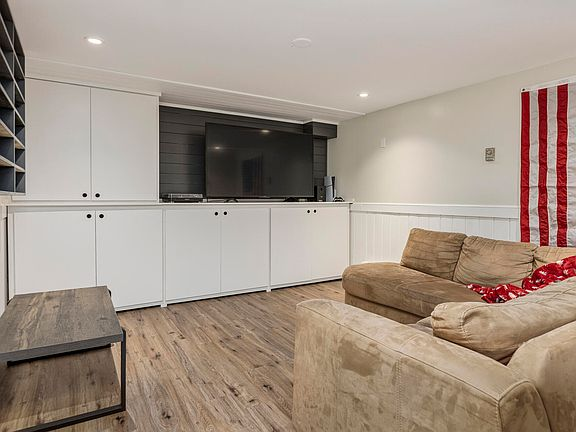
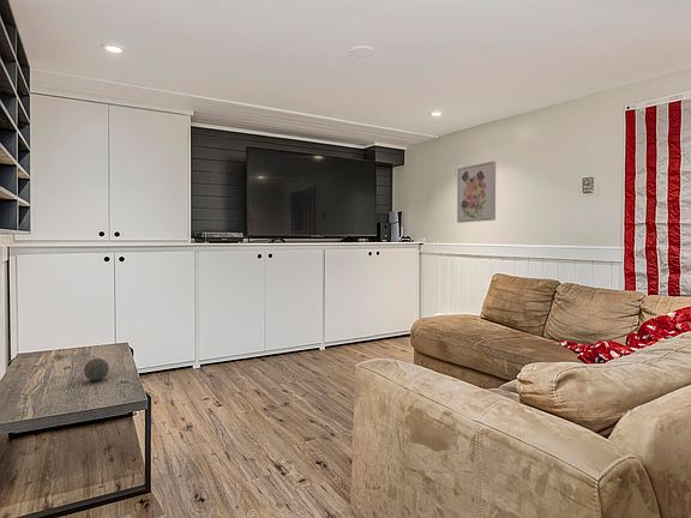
+ decorative ball [83,357,110,383]
+ wall art [456,159,497,224]
